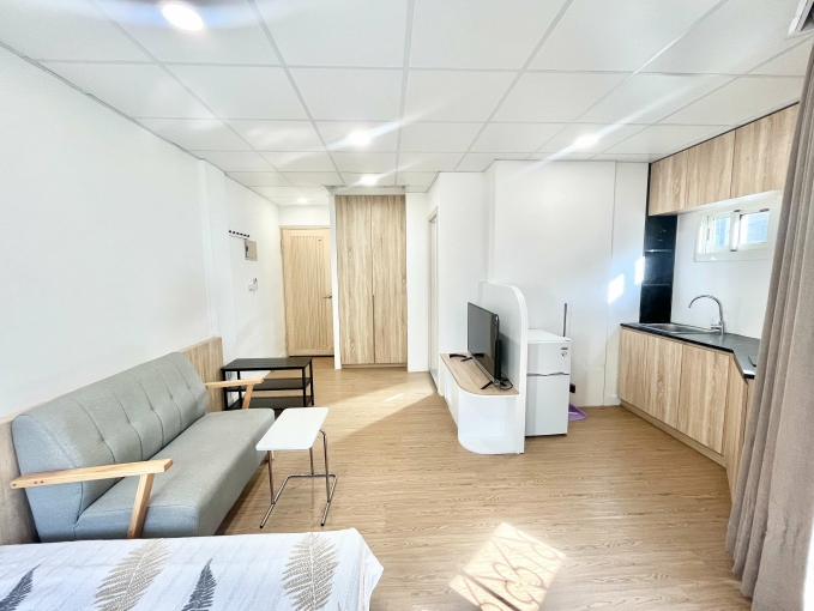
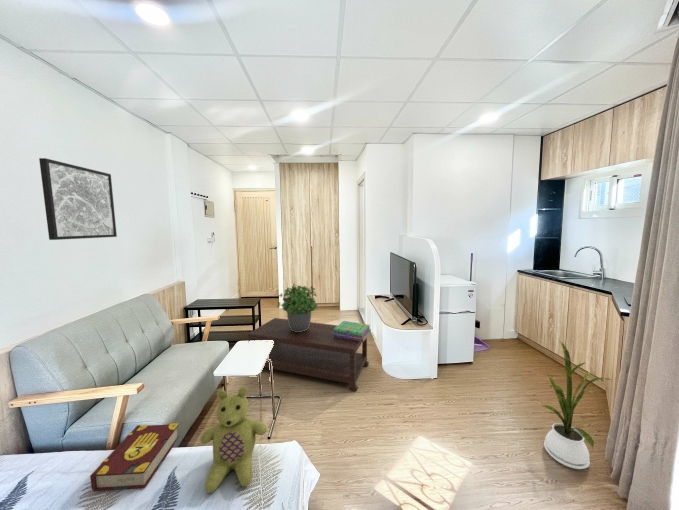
+ wall art [38,157,118,241]
+ stuffed bear [199,386,268,494]
+ potted plant [276,283,319,332]
+ book [89,422,180,492]
+ house plant [541,338,612,470]
+ coffee table [247,317,370,393]
+ stack of books [333,320,372,342]
